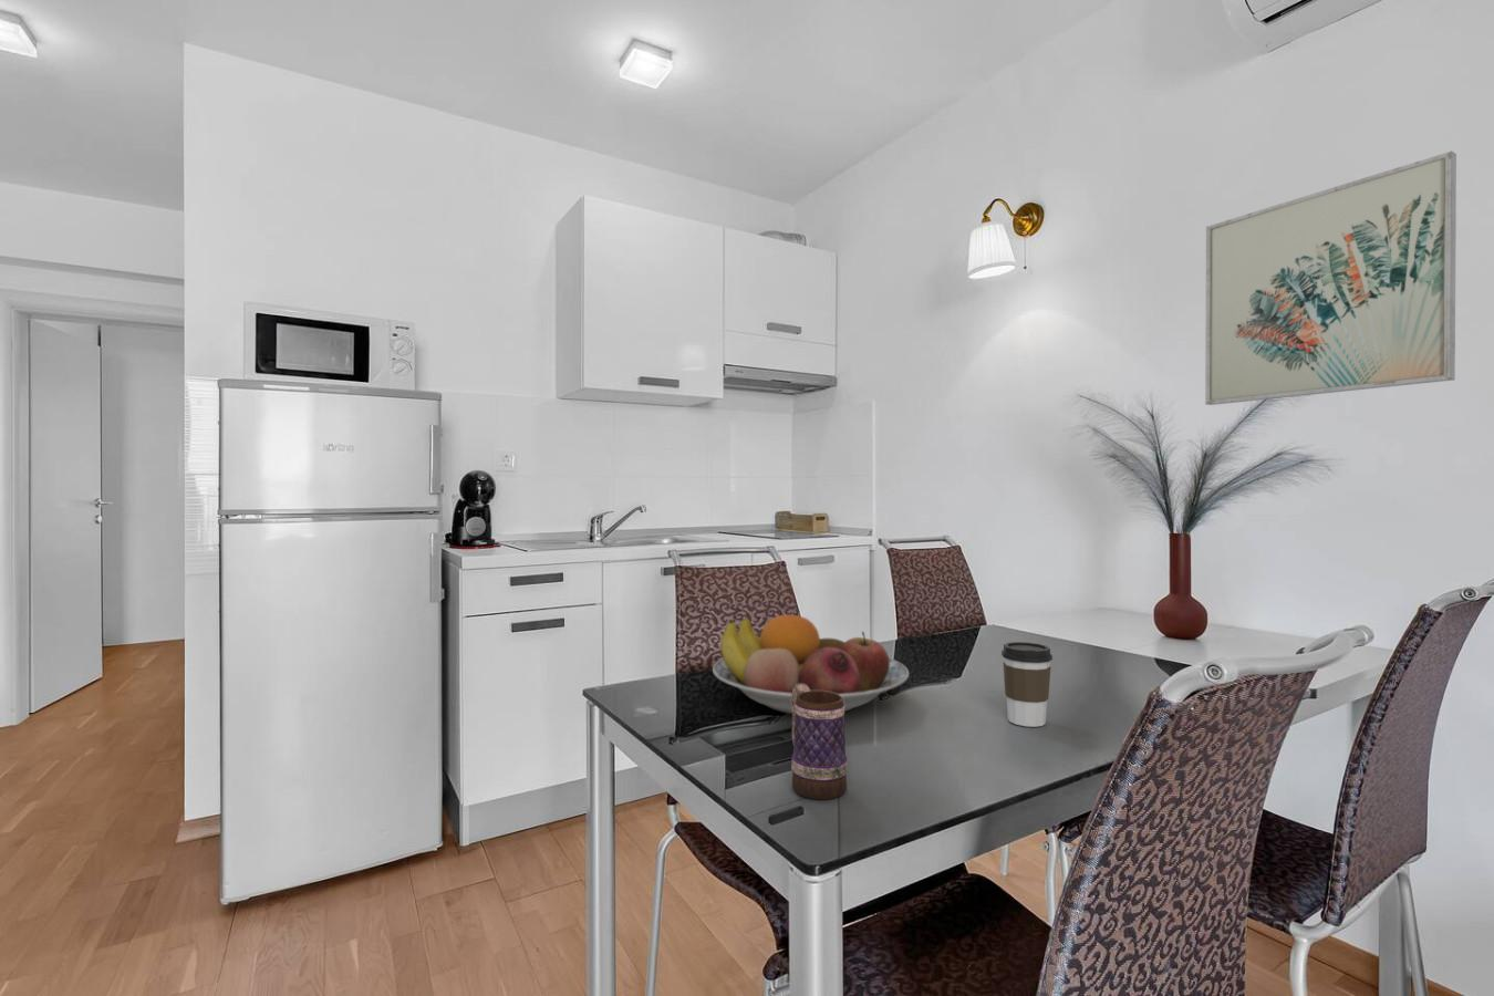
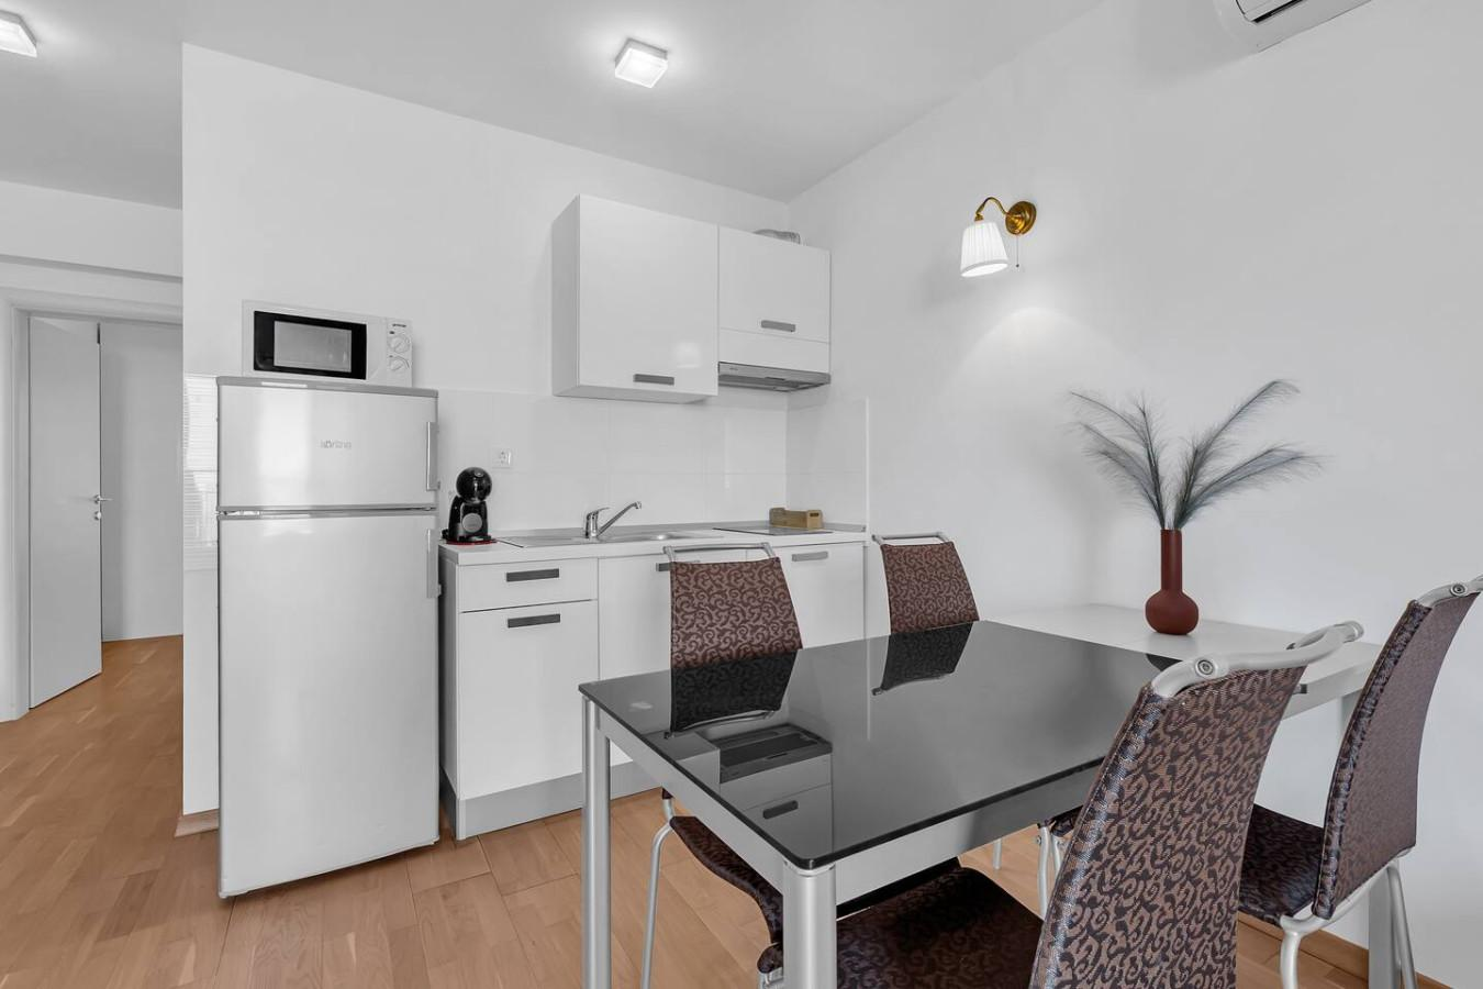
- wall art [1204,150,1457,406]
- mug [790,684,849,800]
- coffee cup [1000,640,1054,728]
- fruit bowl [711,614,909,715]
